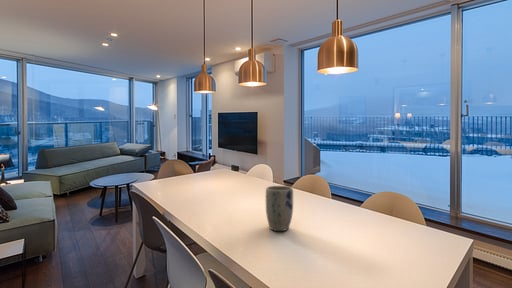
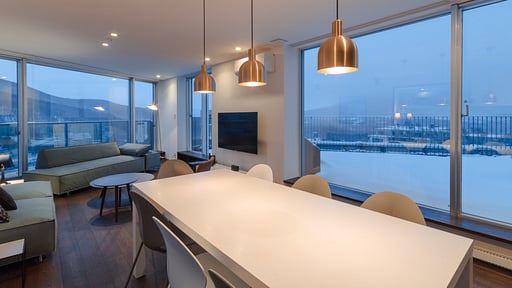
- plant pot [265,185,294,232]
